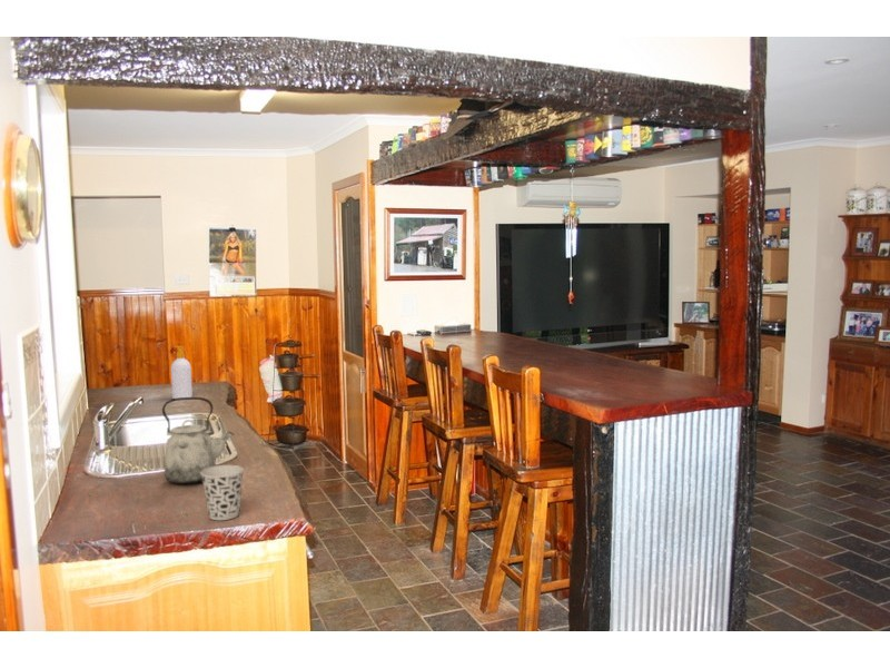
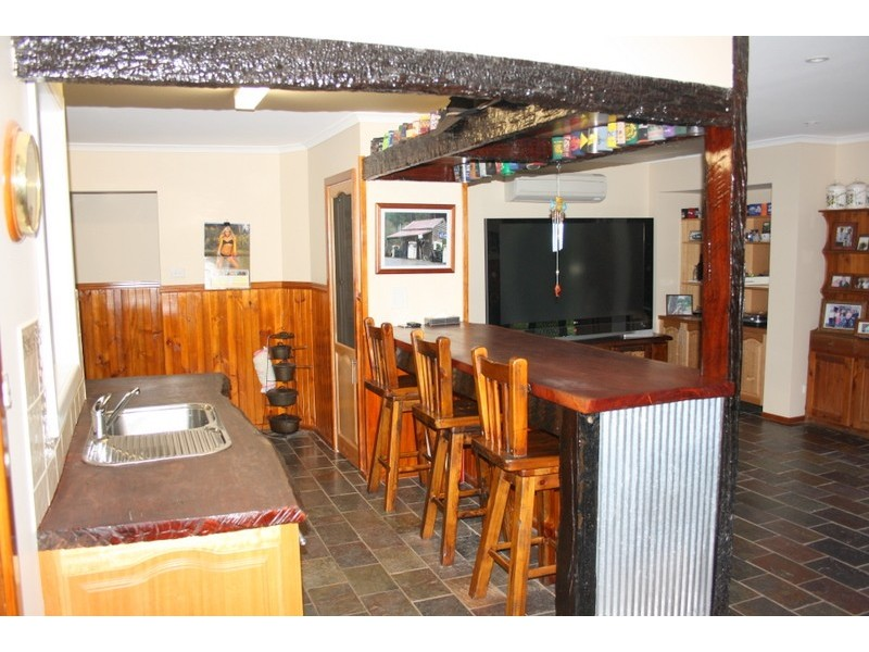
- cup [201,464,245,521]
- soap bottle [170,344,194,399]
- kettle [161,396,235,485]
